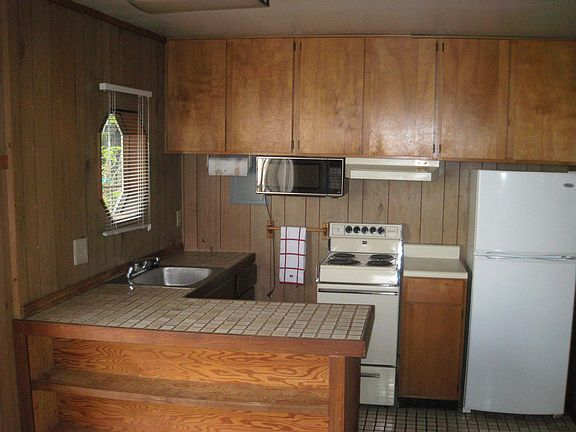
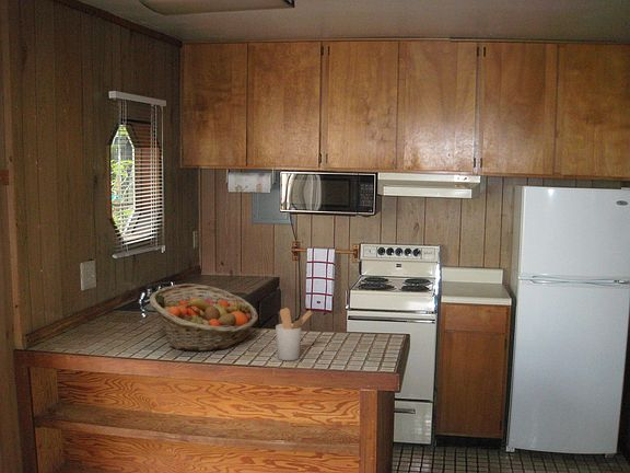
+ fruit basket [149,282,259,353]
+ utensil holder [275,307,313,361]
